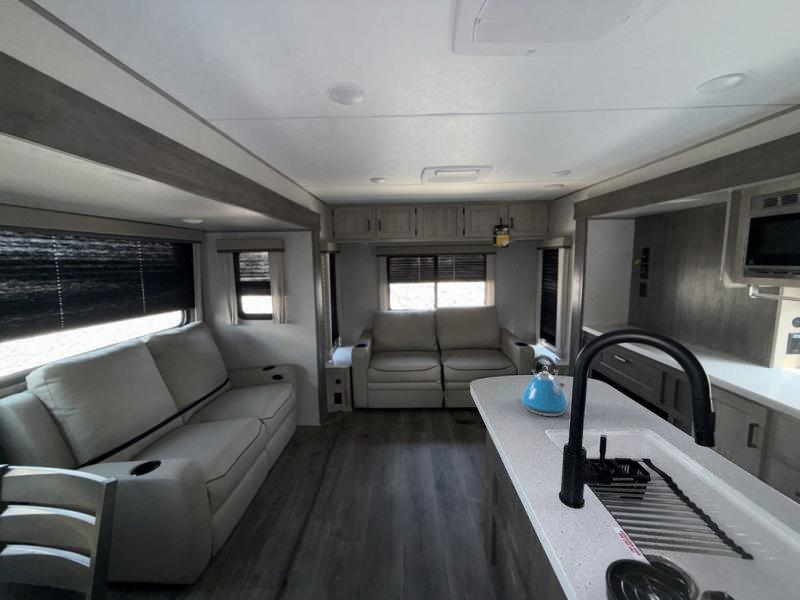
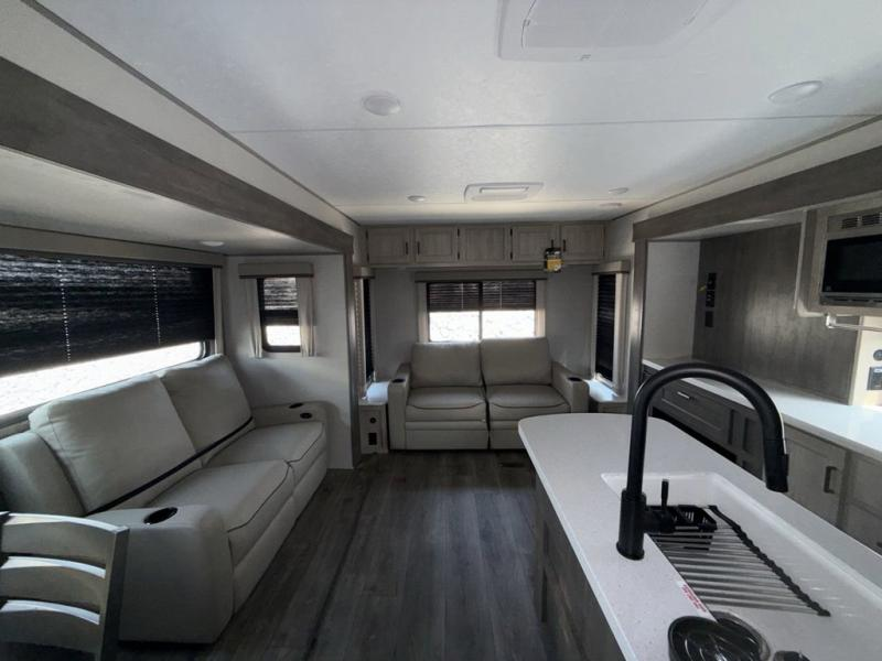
- kettle [520,354,569,417]
